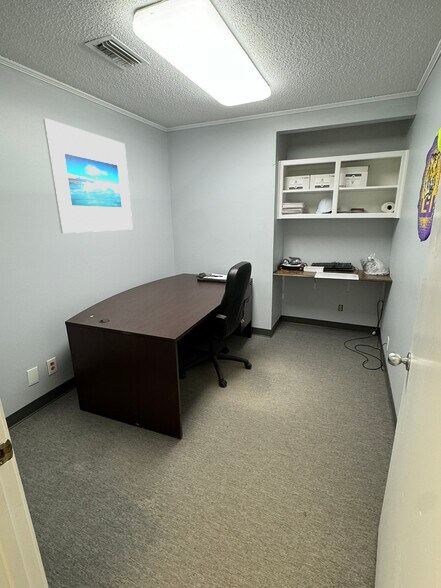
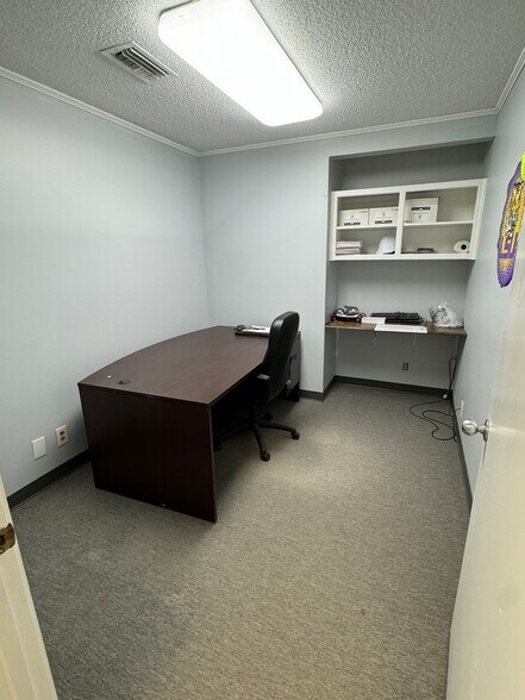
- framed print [42,117,134,234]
